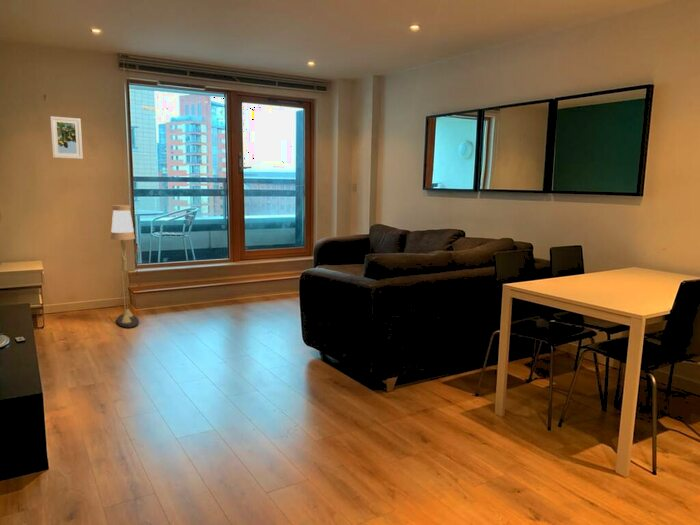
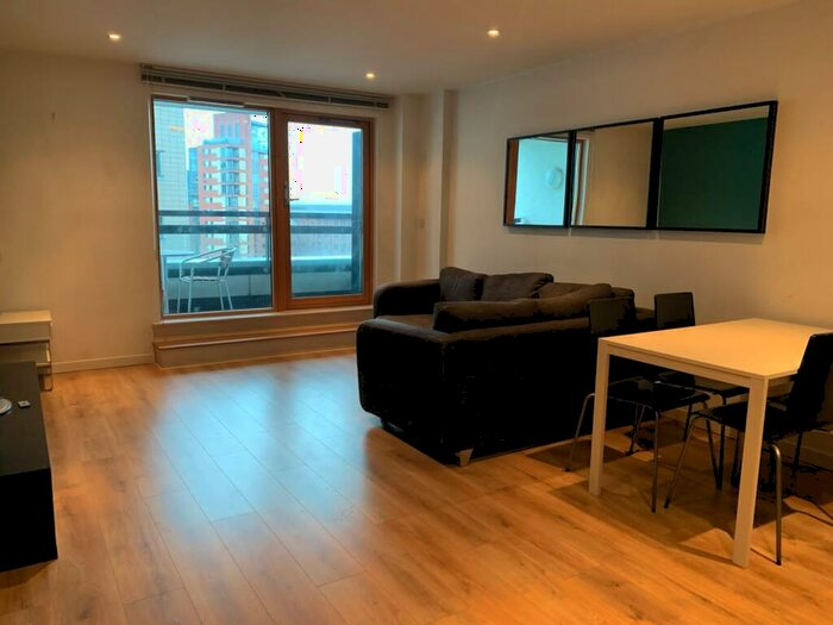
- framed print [49,115,84,160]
- floor lamp [110,204,140,329]
